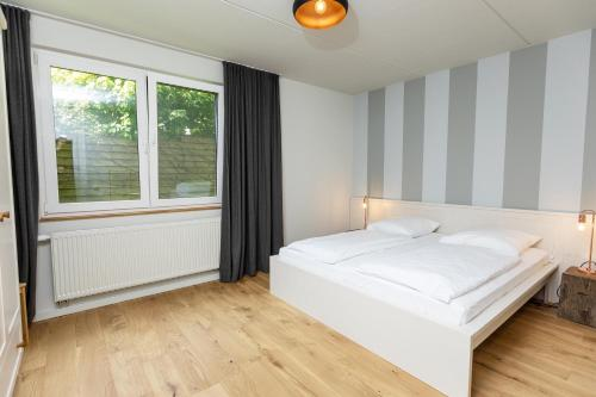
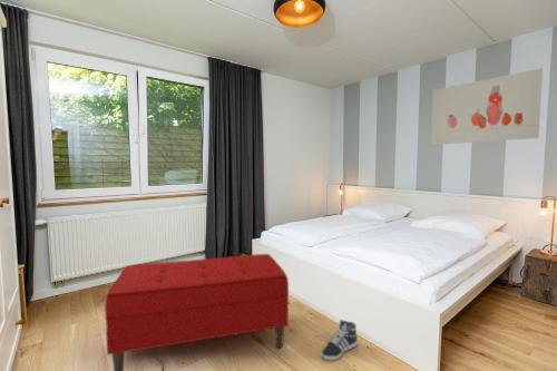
+ wall art [430,68,544,146]
+ sneaker [320,319,359,362]
+ bench [104,253,290,371]
